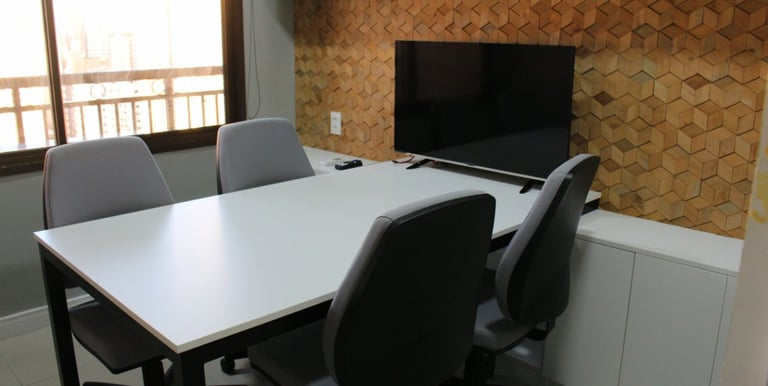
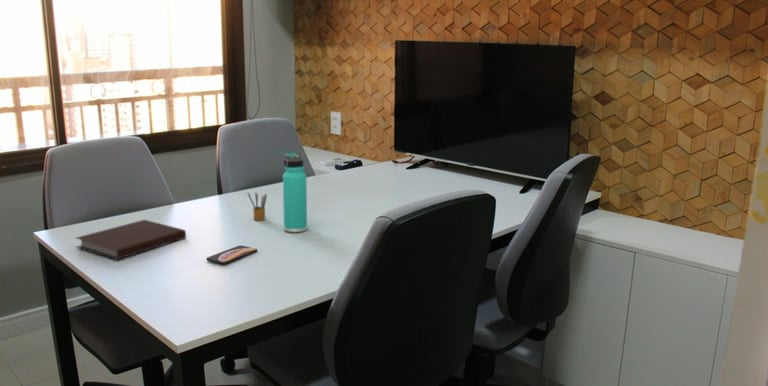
+ thermos bottle [282,152,308,233]
+ pencil box [247,191,268,221]
+ smartphone [205,245,258,265]
+ notebook [75,219,187,261]
